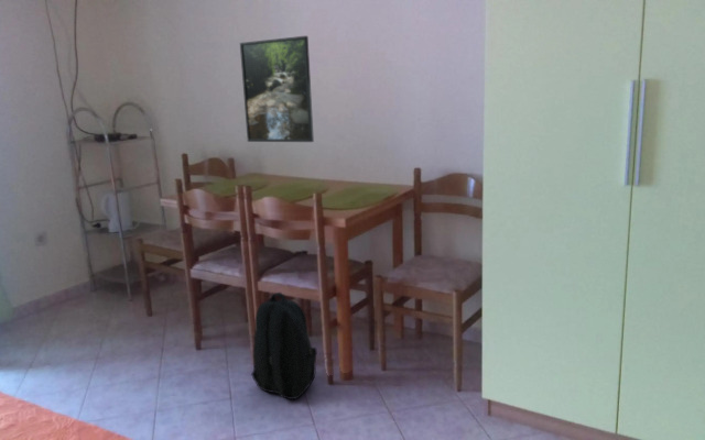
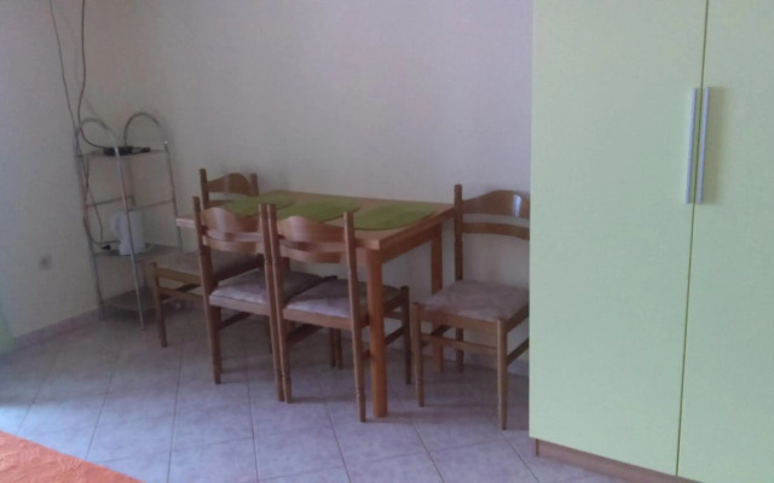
- backpack [250,292,318,400]
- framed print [239,35,315,143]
